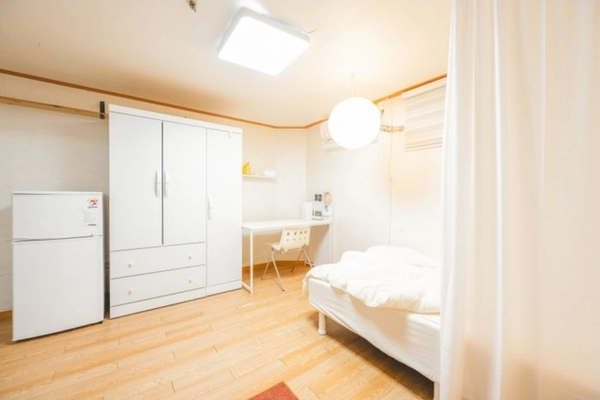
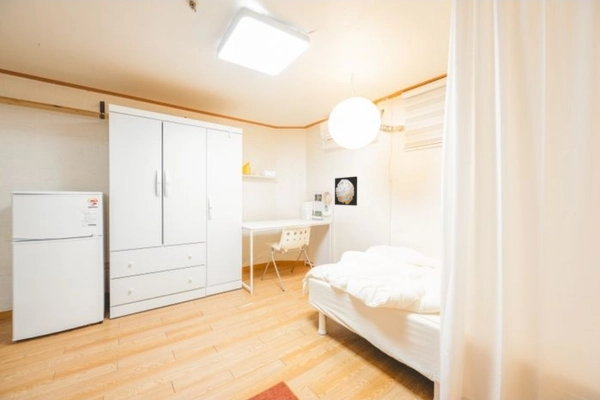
+ wall art [334,175,358,207]
